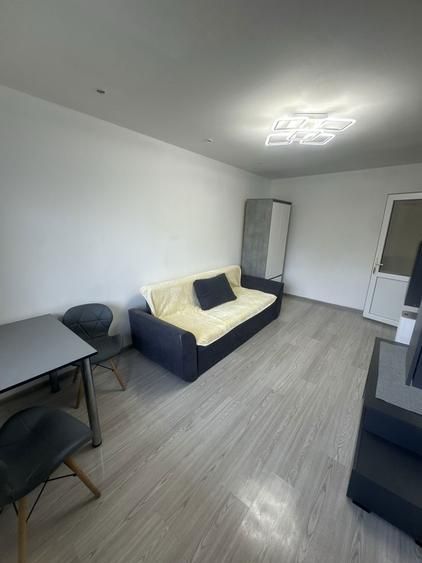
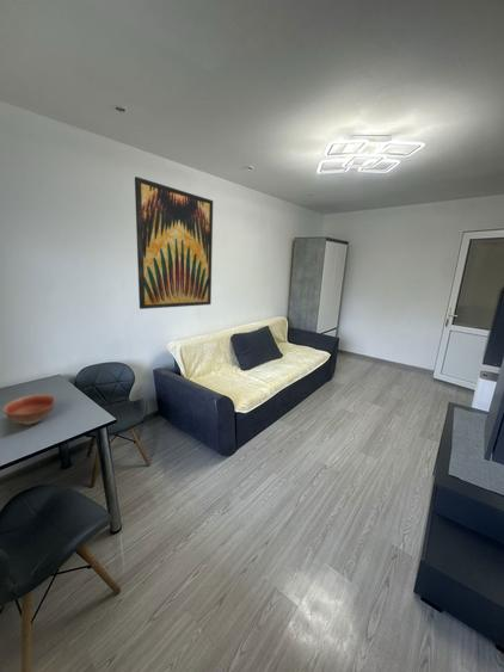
+ bowl [2,393,56,426]
+ wall art [134,175,214,310]
